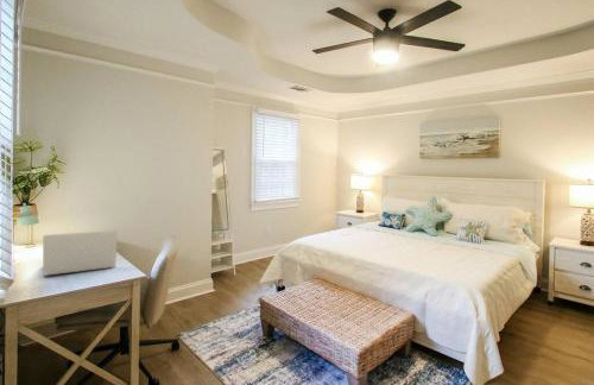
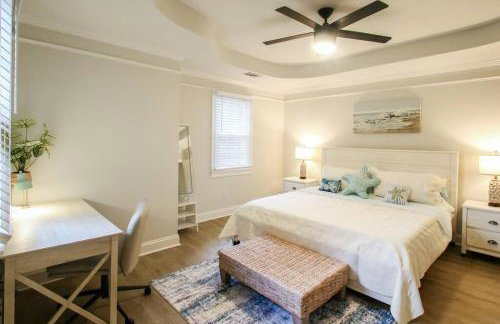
- laptop [42,229,119,277]
